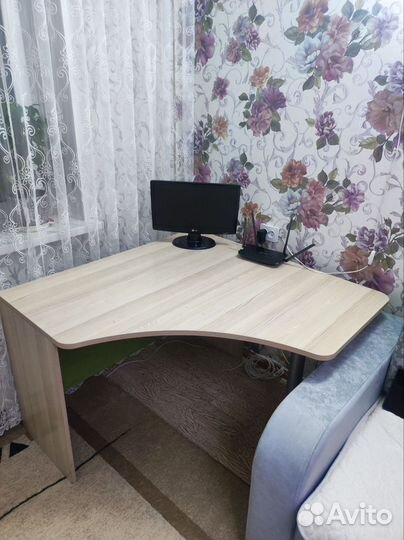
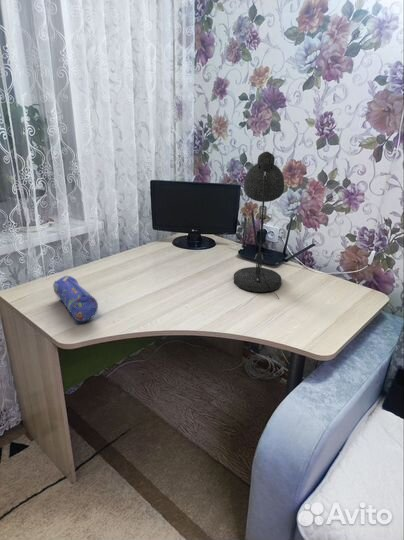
+ pencil case [52,274,99,322]
+ desk lamp [233,150,285,300]
